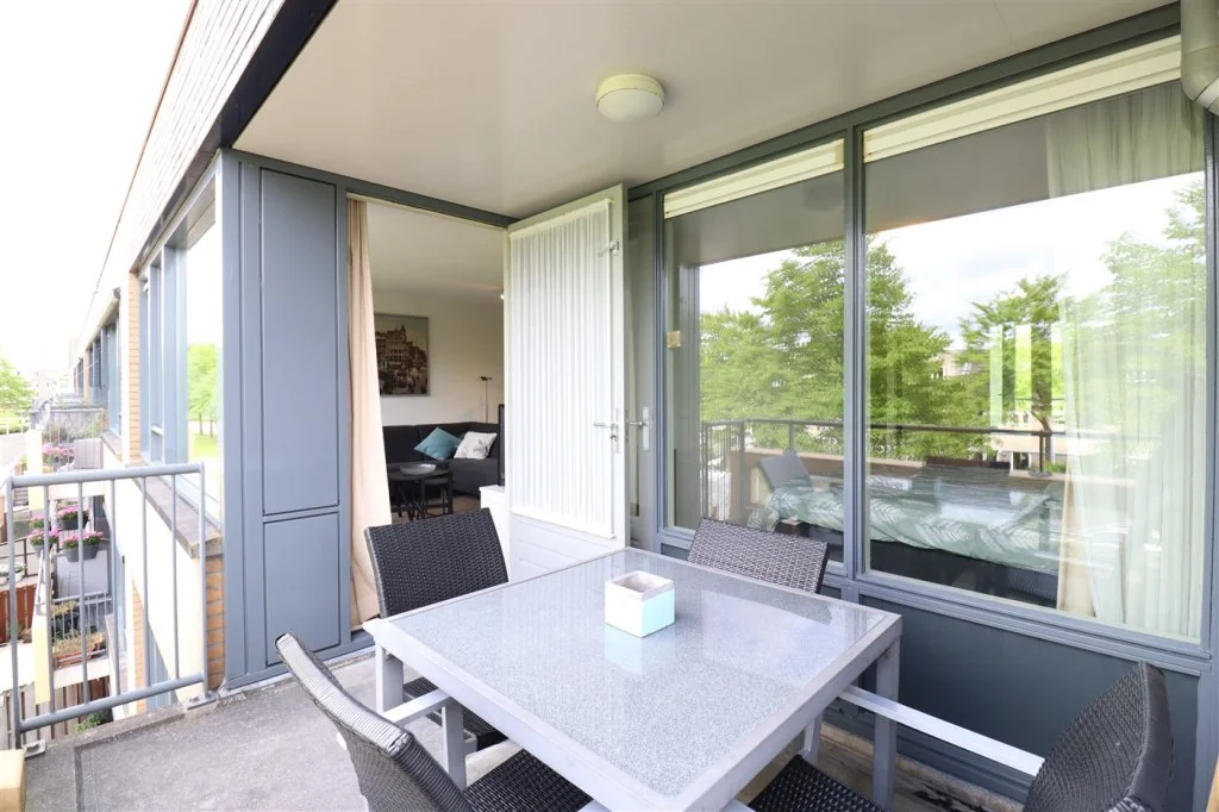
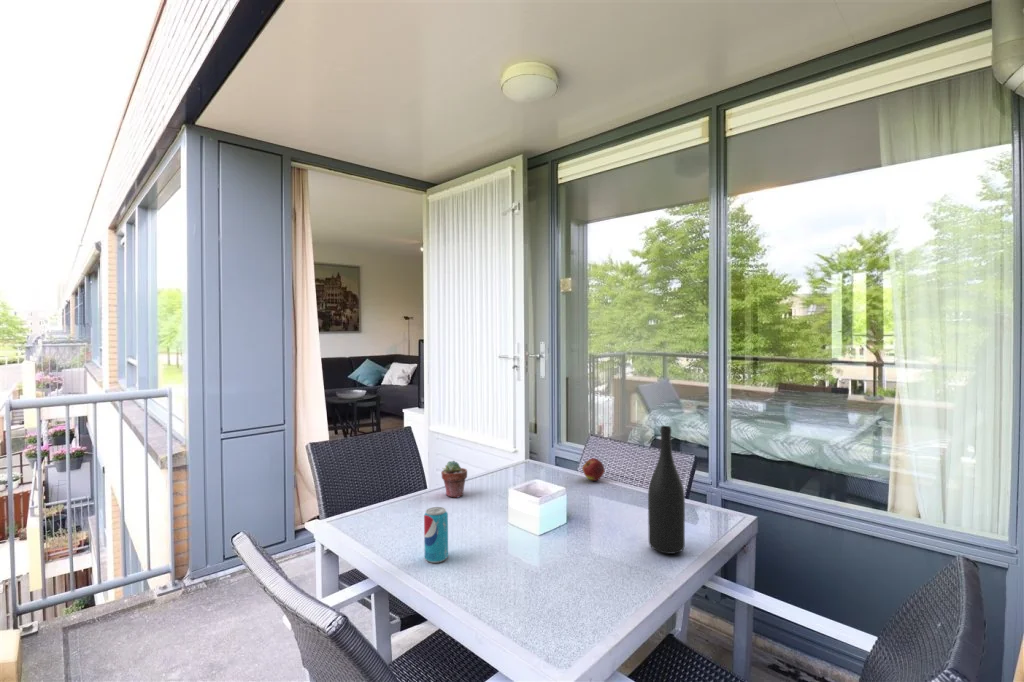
+ potted succulent [440,460,468,499]
+ beverage can [423,506,449,564]
+ apple [581,457,606,482]
+ wine bottle [647,425,686,555]
